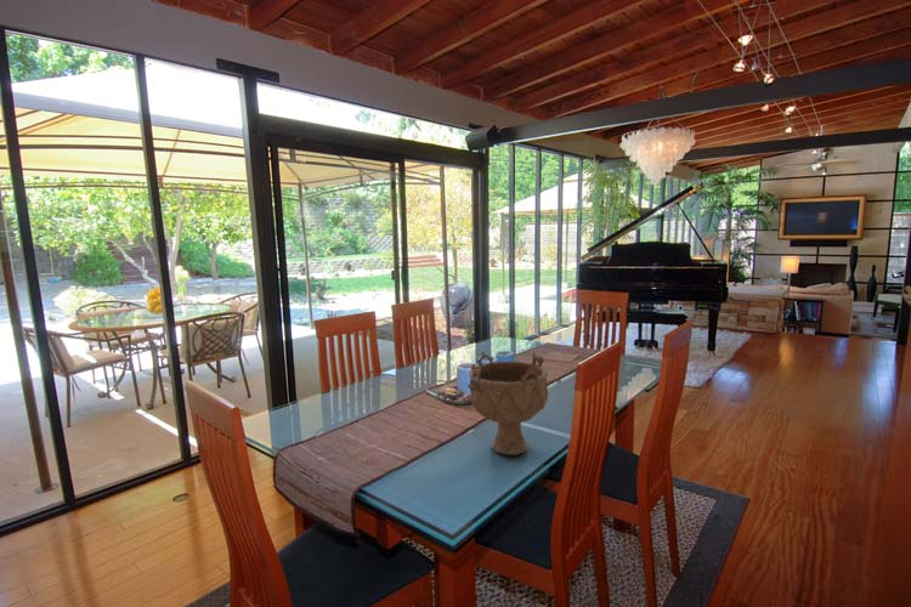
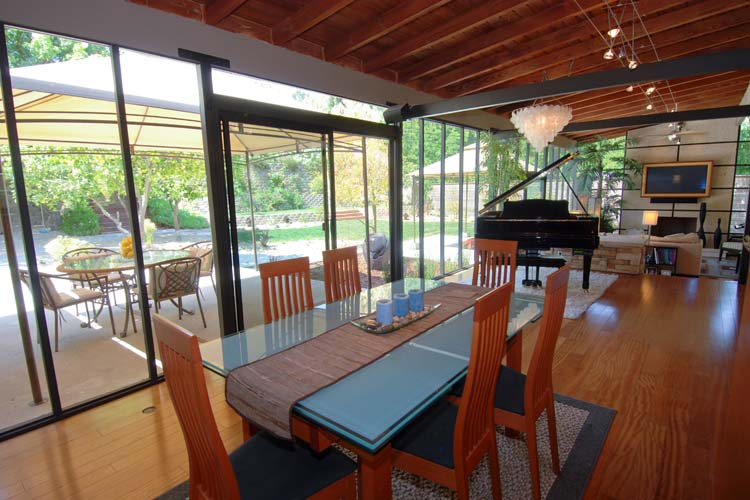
- decorative bowl [466,351,549,456]
